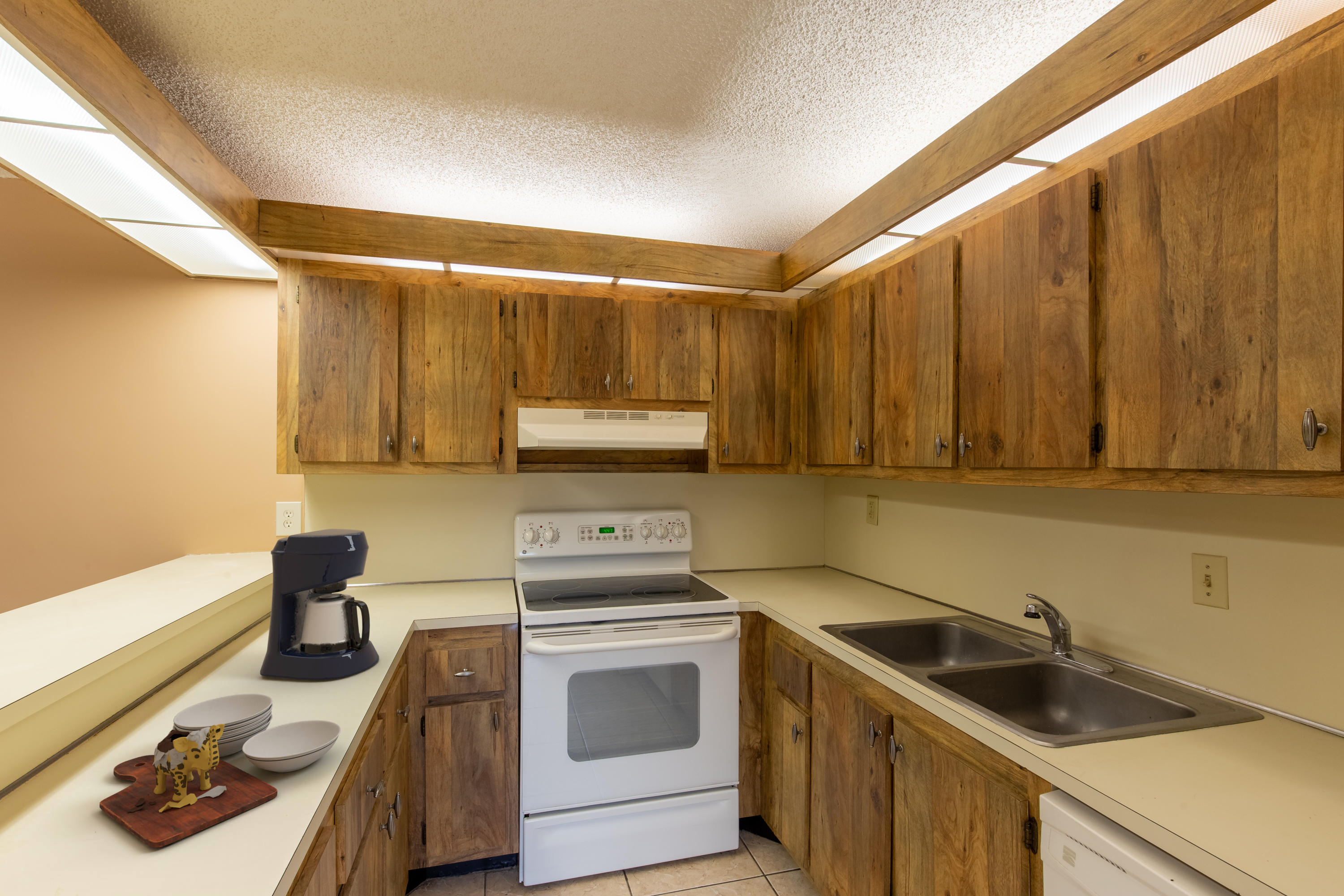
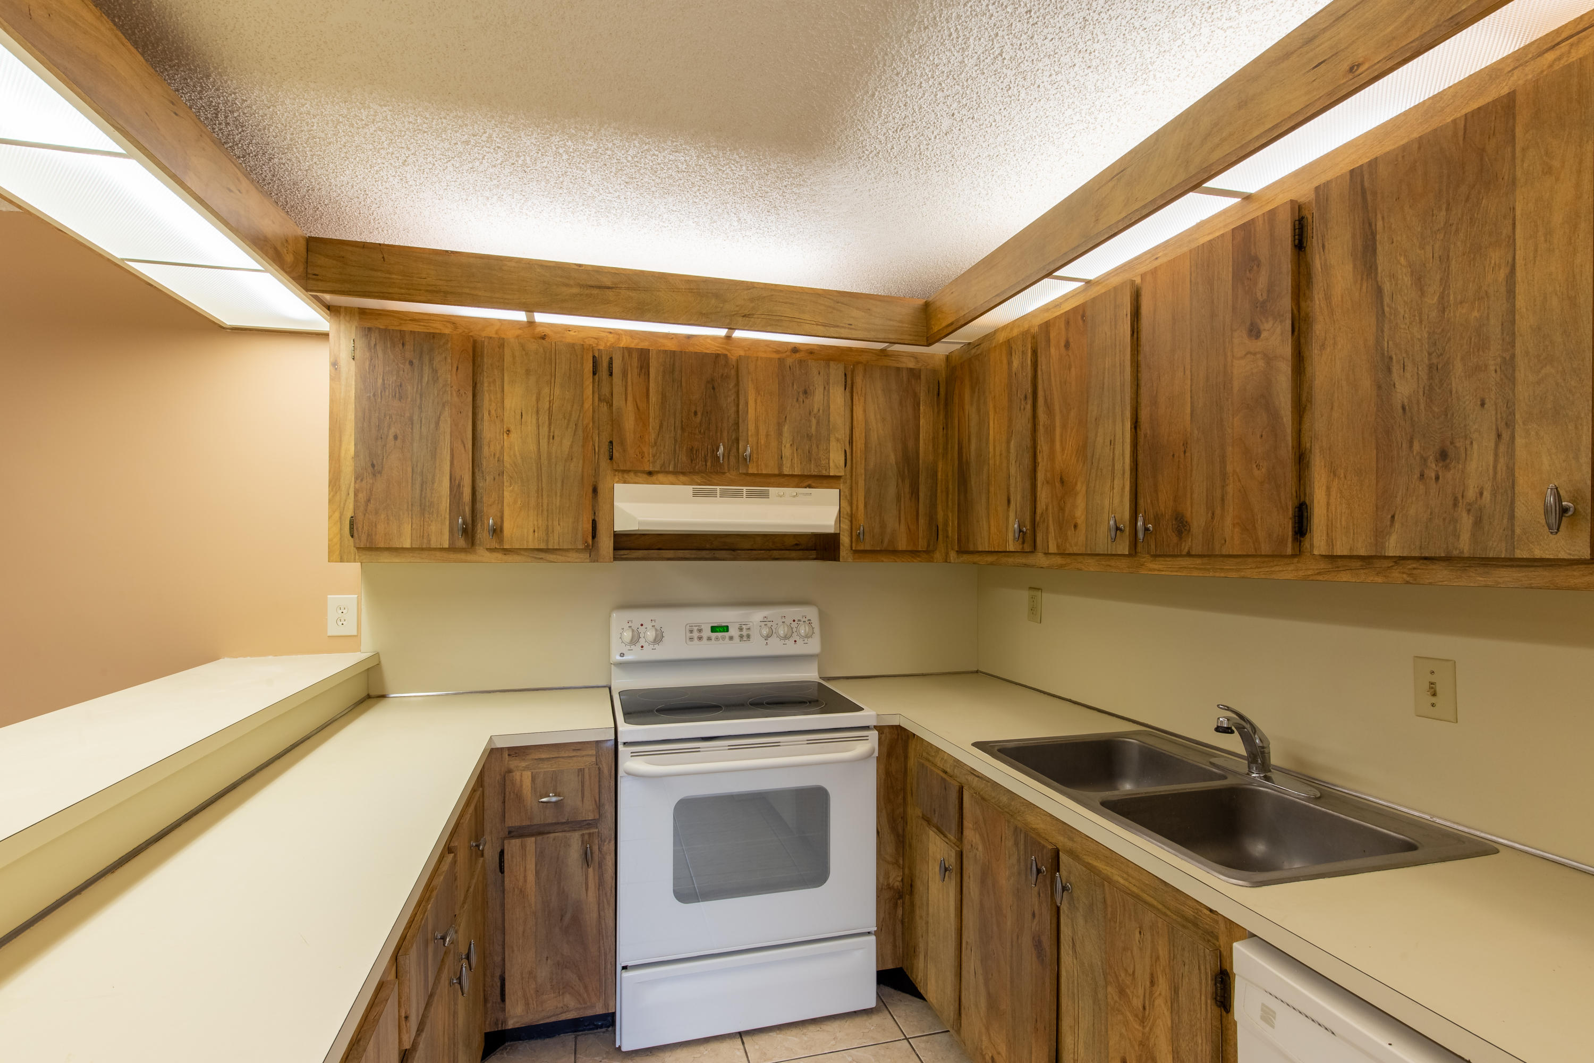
- coffee maker [259,528,379,681]
- cutting board [99,693,341,848]
